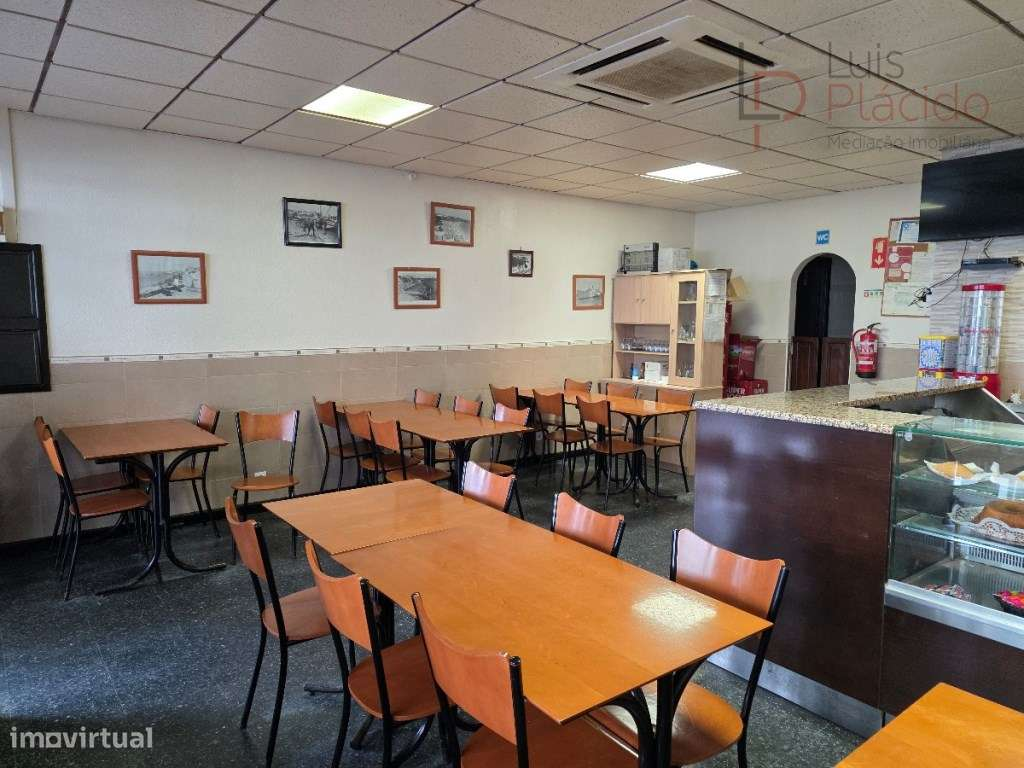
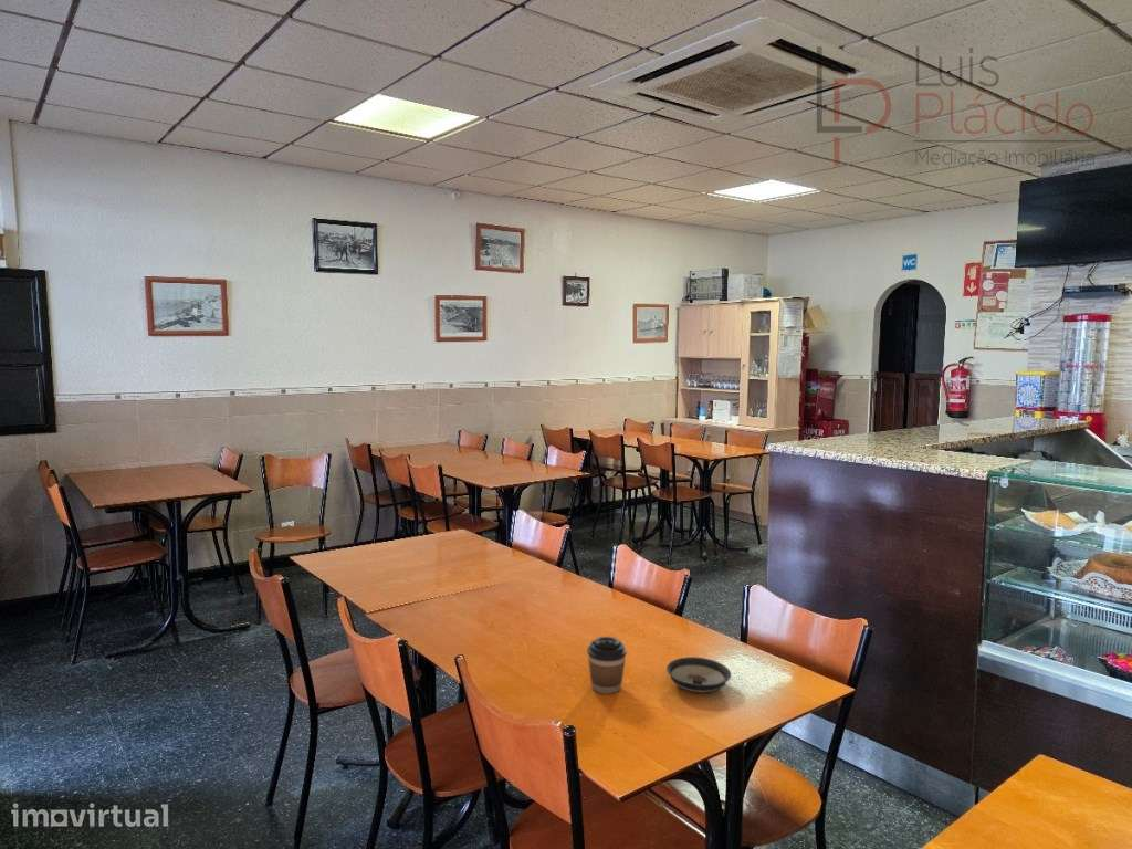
+ coffee cup [586,636,628,695]
+ saucer [665,656,732,694]
